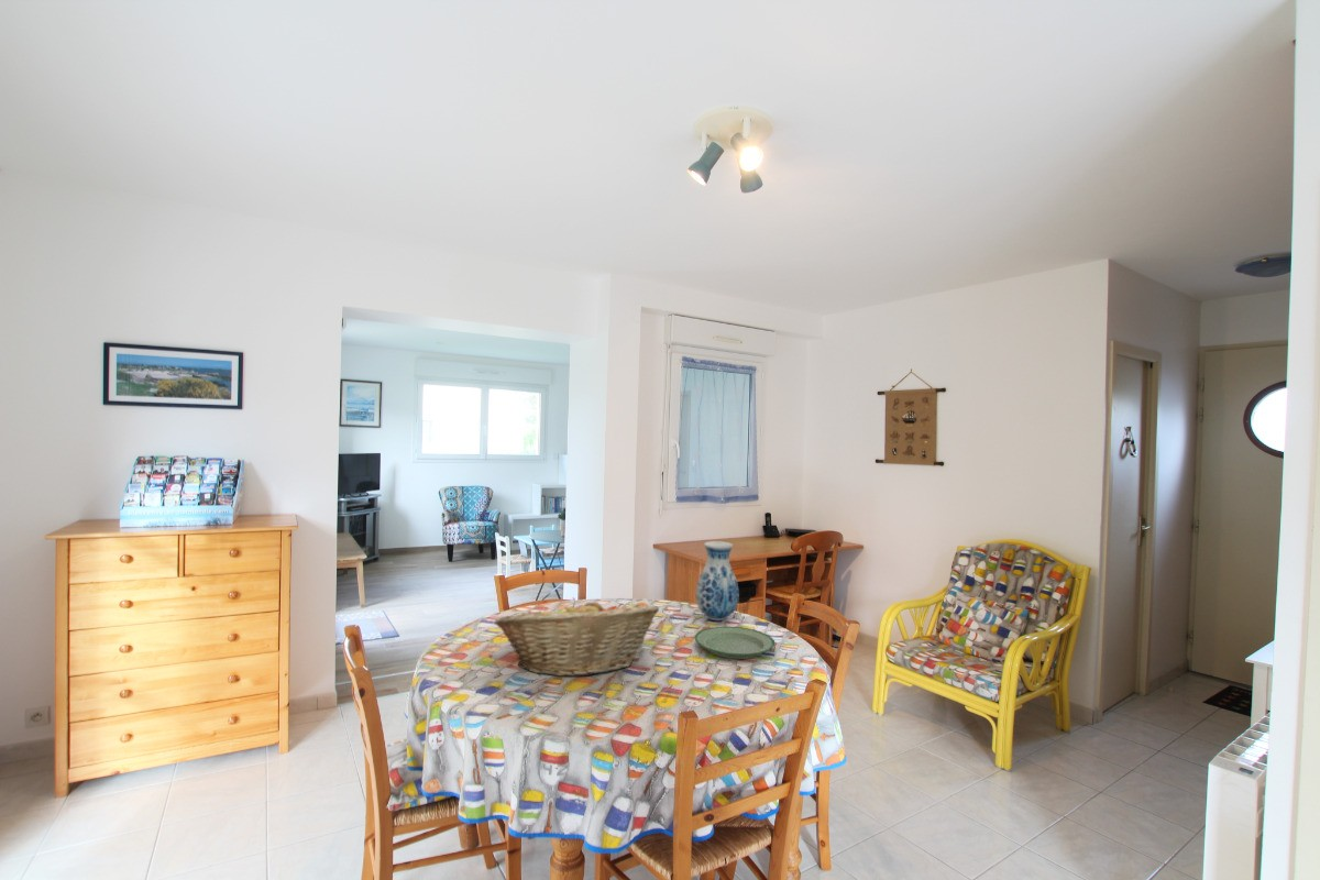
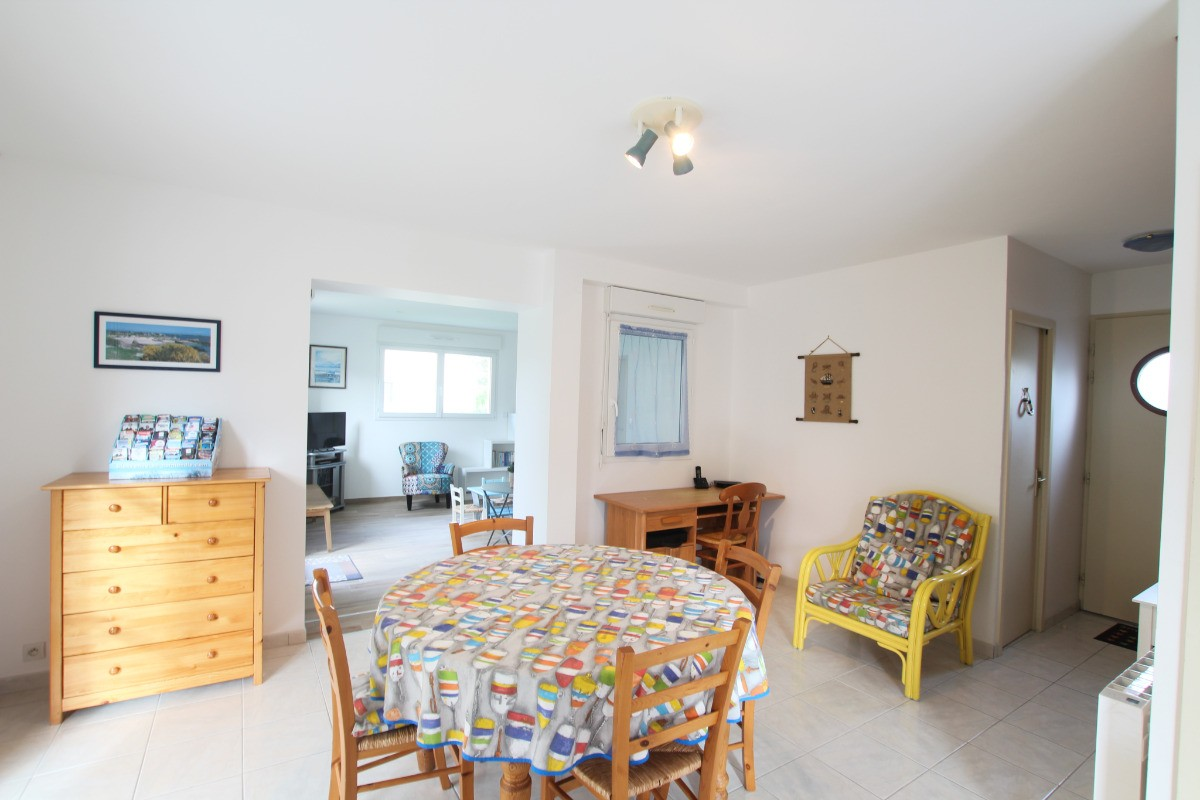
- plate [693,626,776,660]
- fruit basket [494,596,660,678]
- vase [695,540,740,622]
